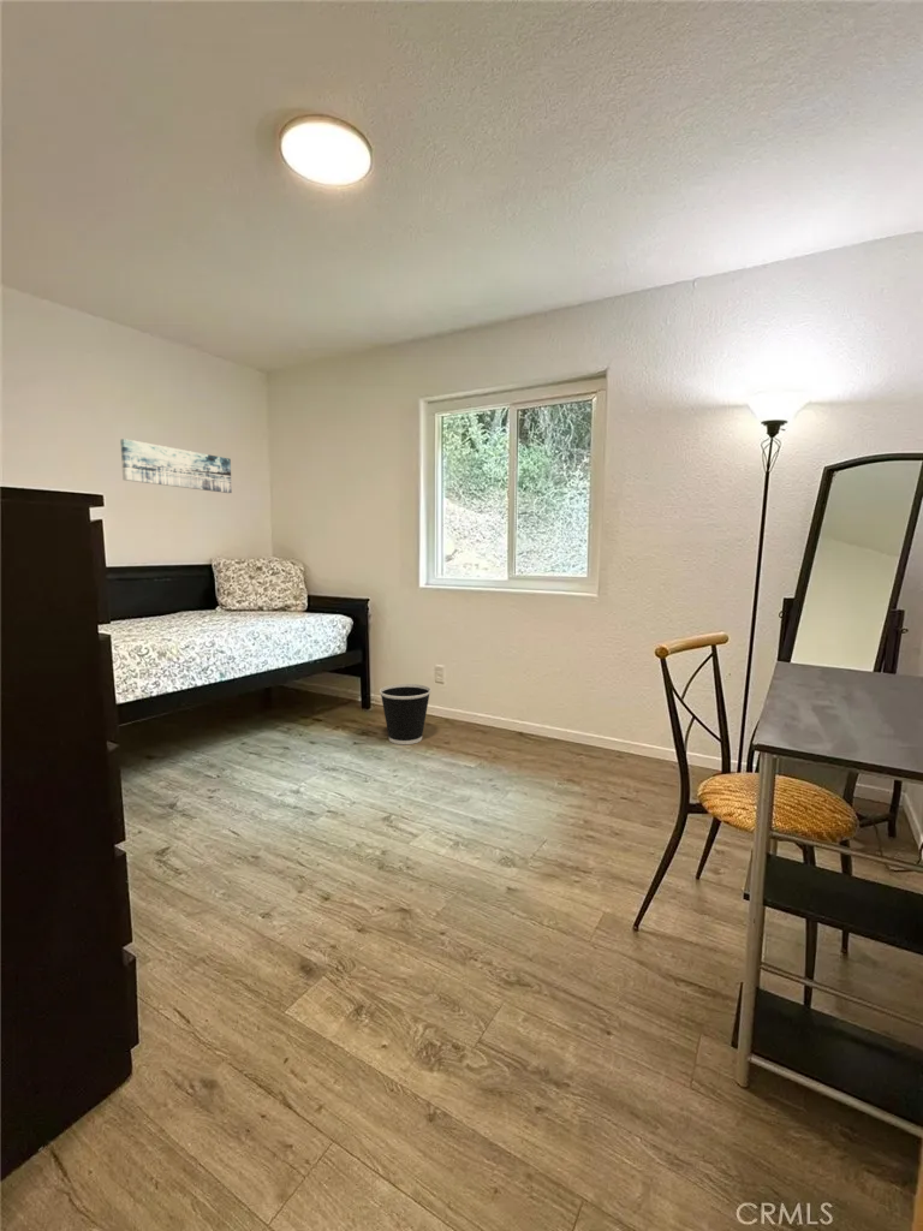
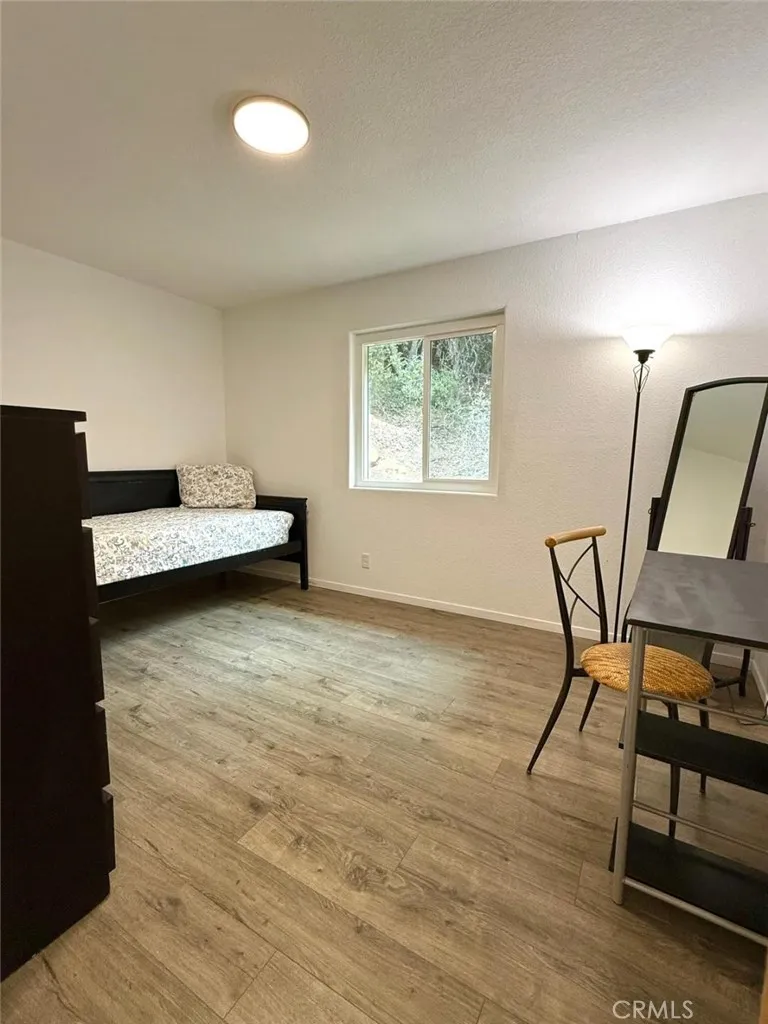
- wall art [119,438,233,494]
- wastebasket [379,683,433,745]
